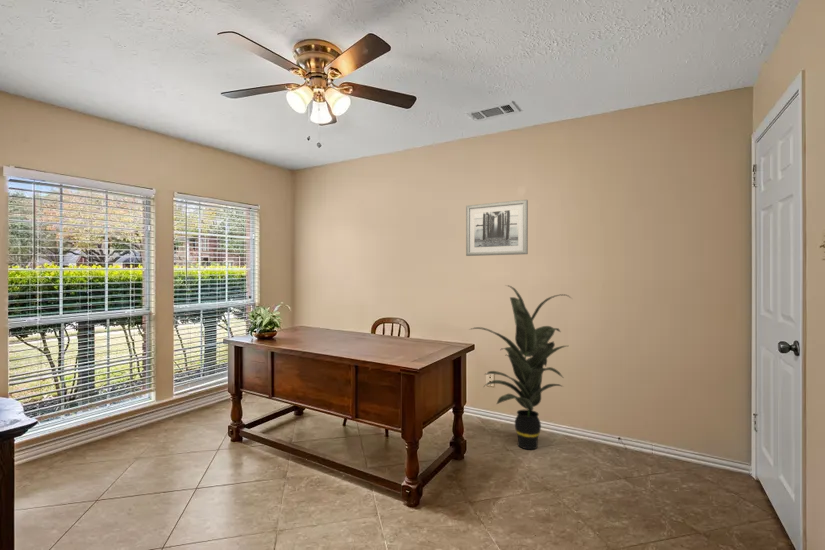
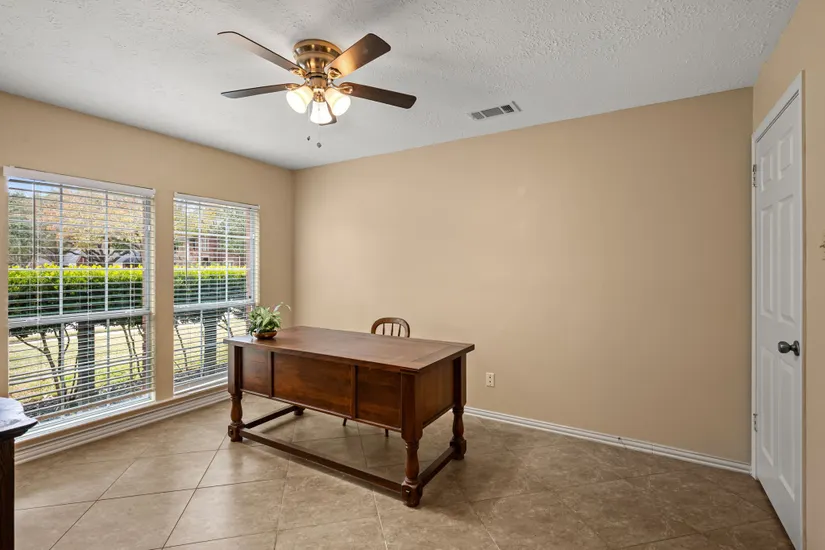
- wall art [465,199,529,257]
- indoor plant [467,284,573,451]
